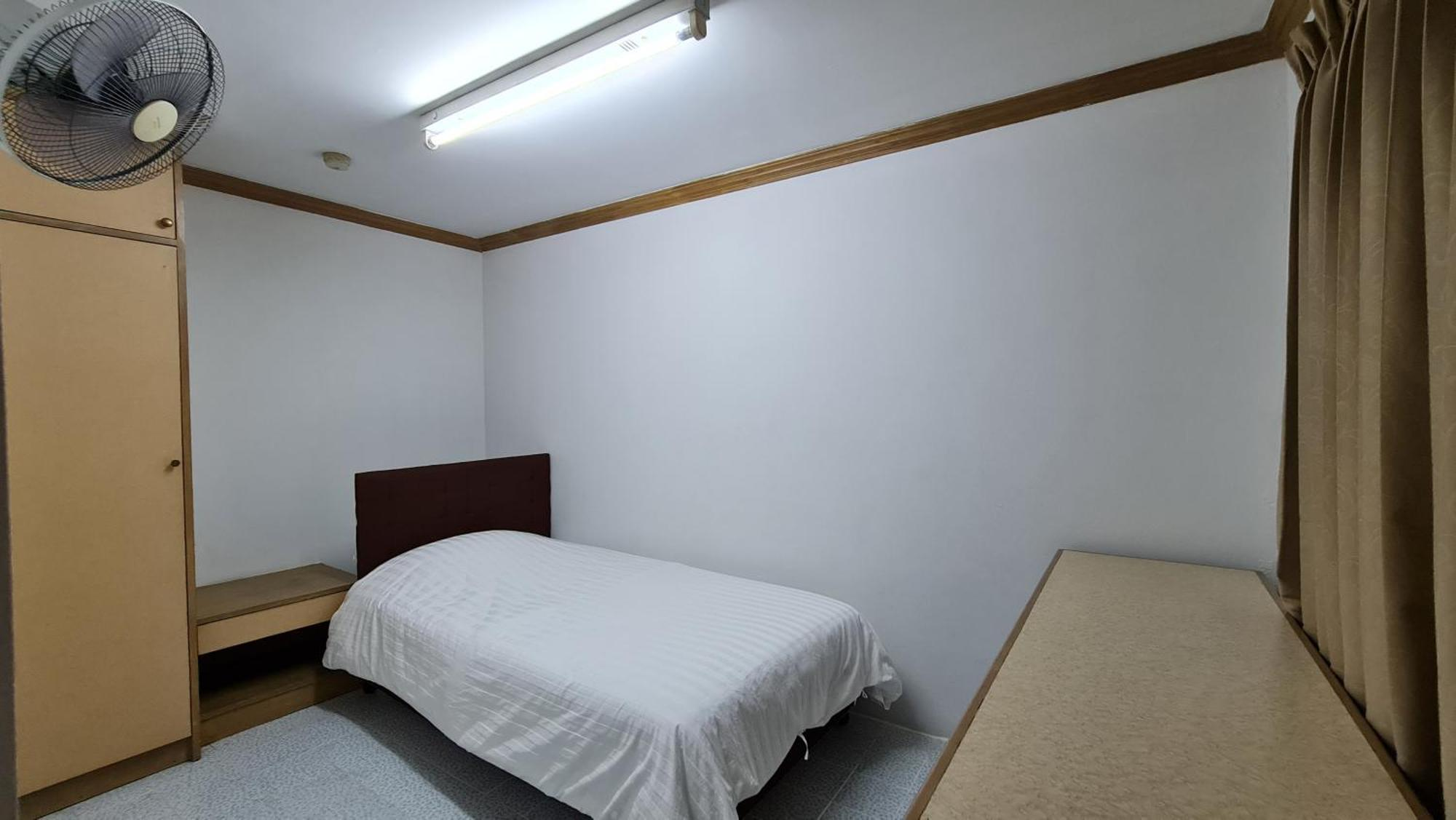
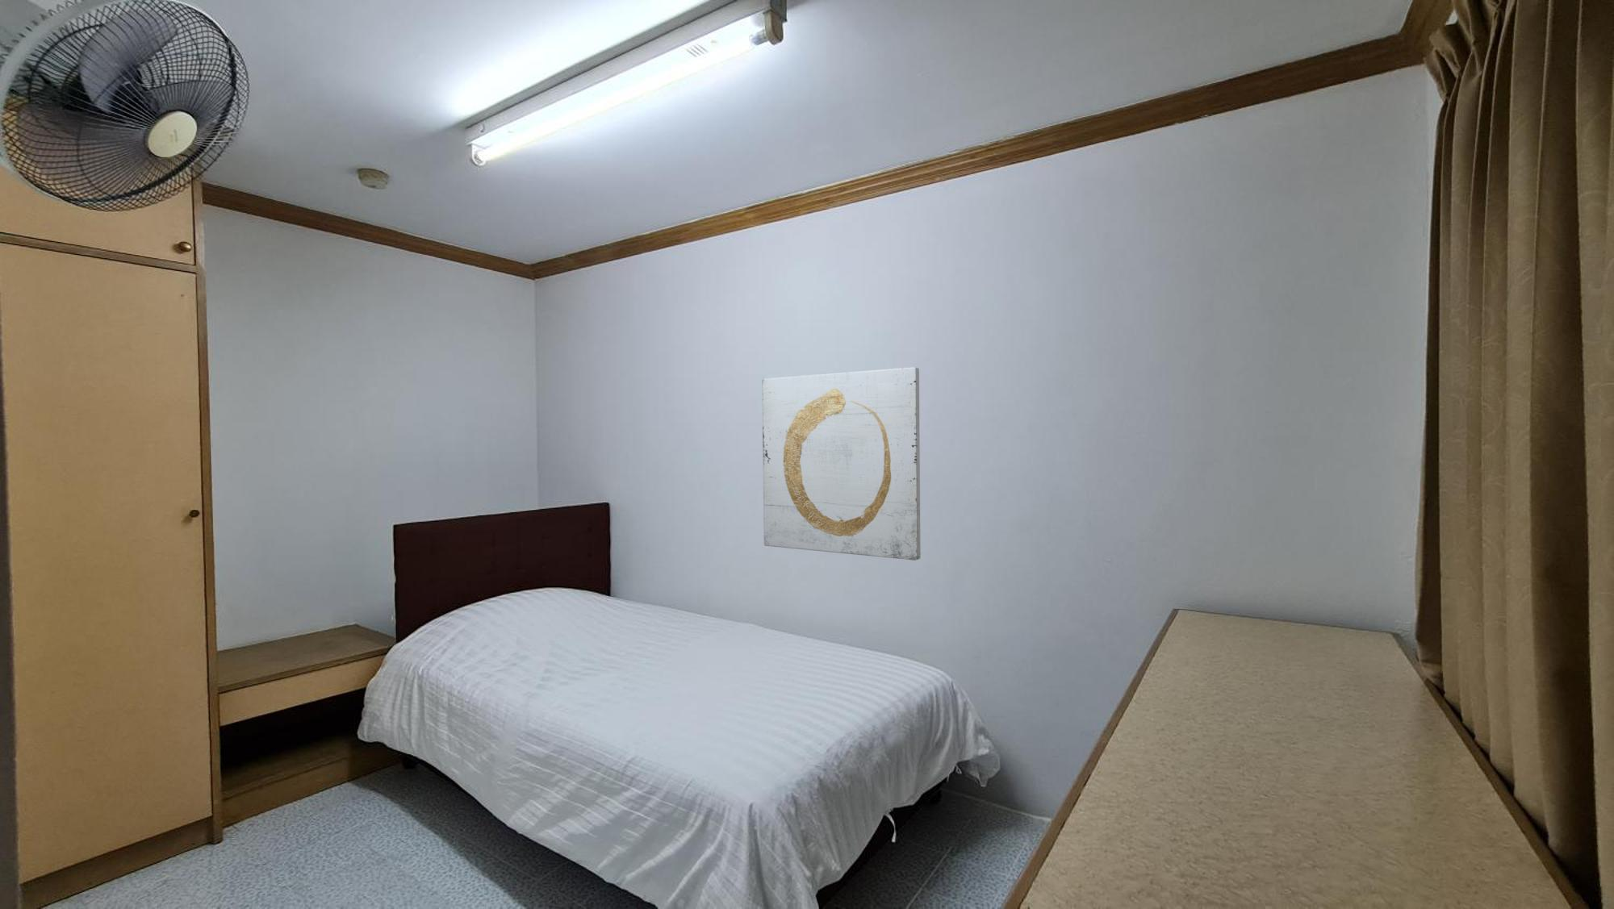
+ wall art [762,366,921,561]
